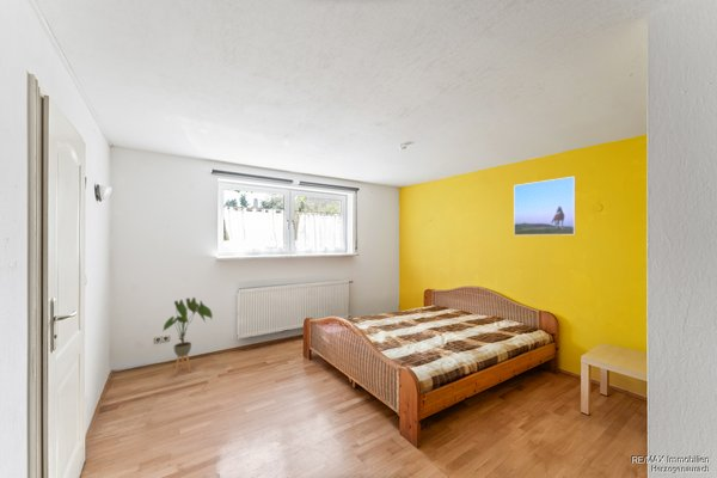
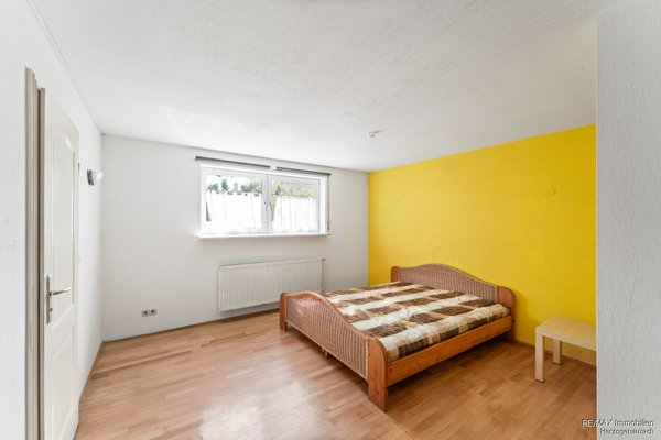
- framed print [513,176,576,237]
- house plant [163,296,214,376]
